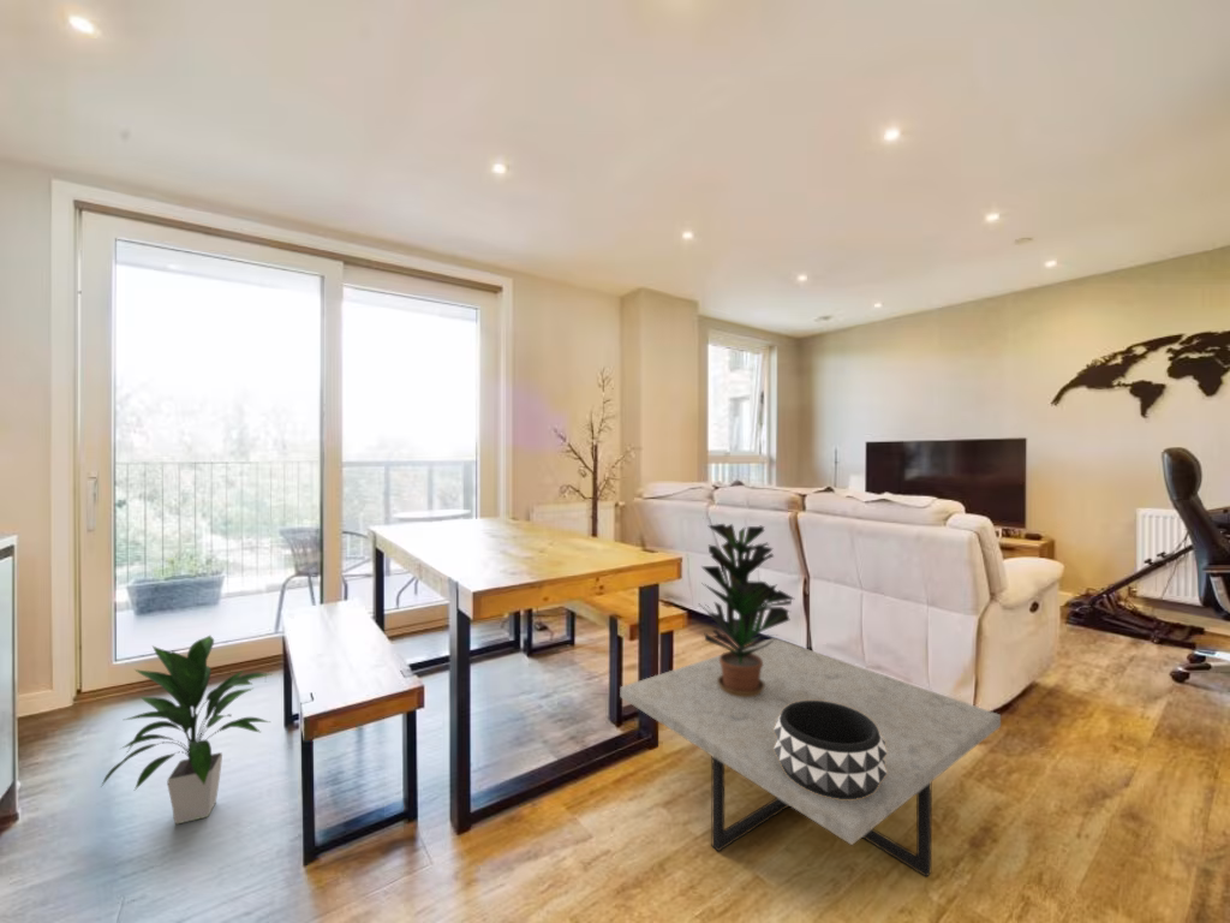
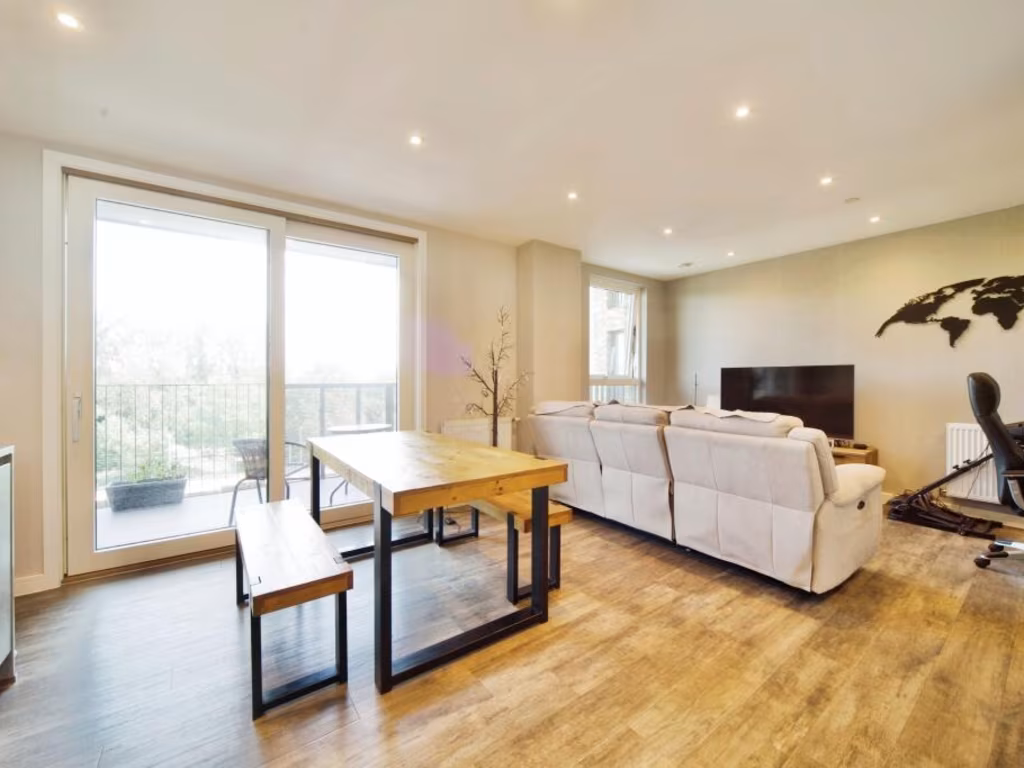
- indoor plant [98,635,271,826]
- coffee table [620,637,1002,879]
- potted plant [698,523,795,697]
- decorative bowl [774,701,888,799]
